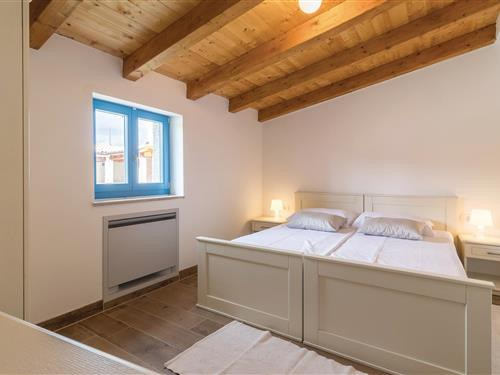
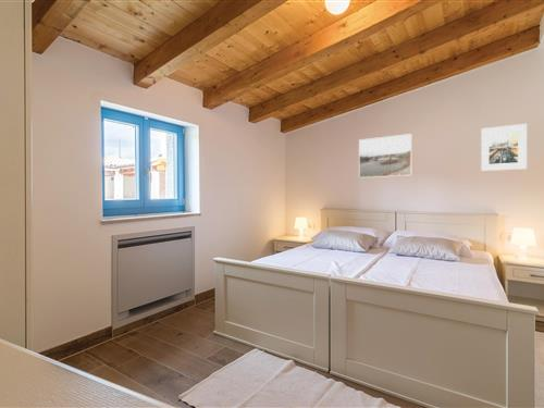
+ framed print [480,123,528,172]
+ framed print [358,133,412,178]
